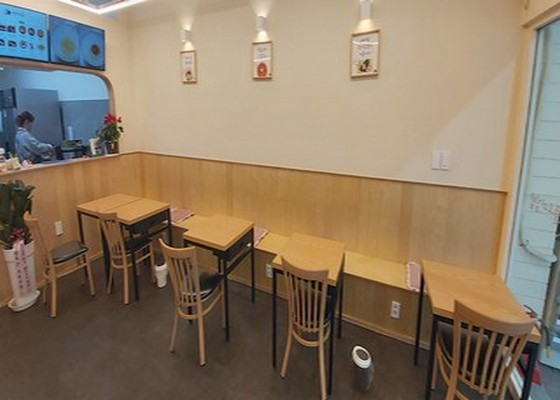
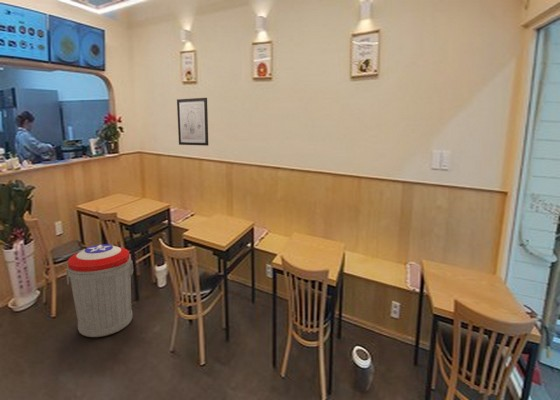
+ trash can [65,243,134,338]
+ wall art [176,97,209,147]
